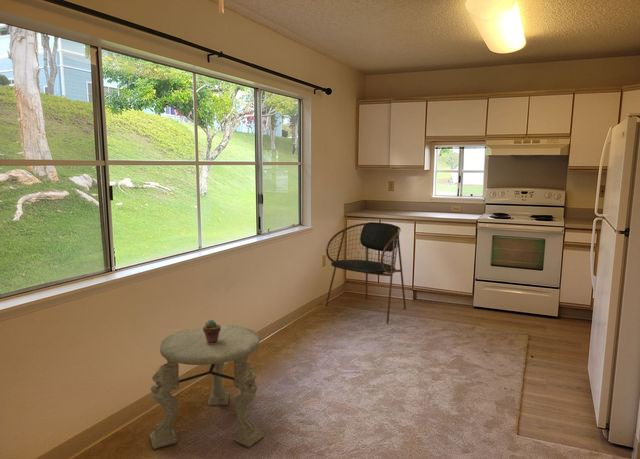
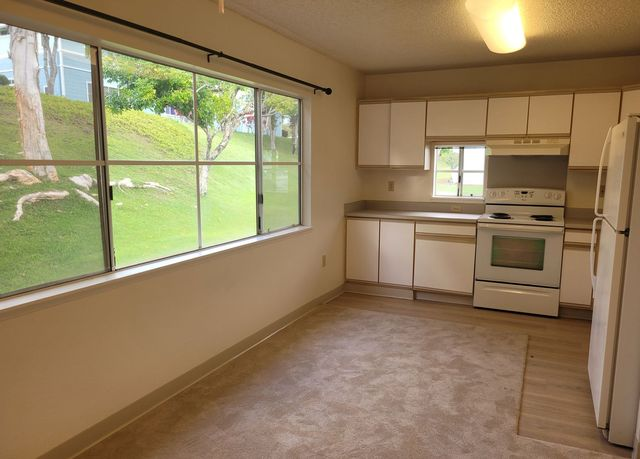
- side table [149,324,265,450]
- potted succulent [203,319,221,344]
- dining chair [324,221,407,325]
